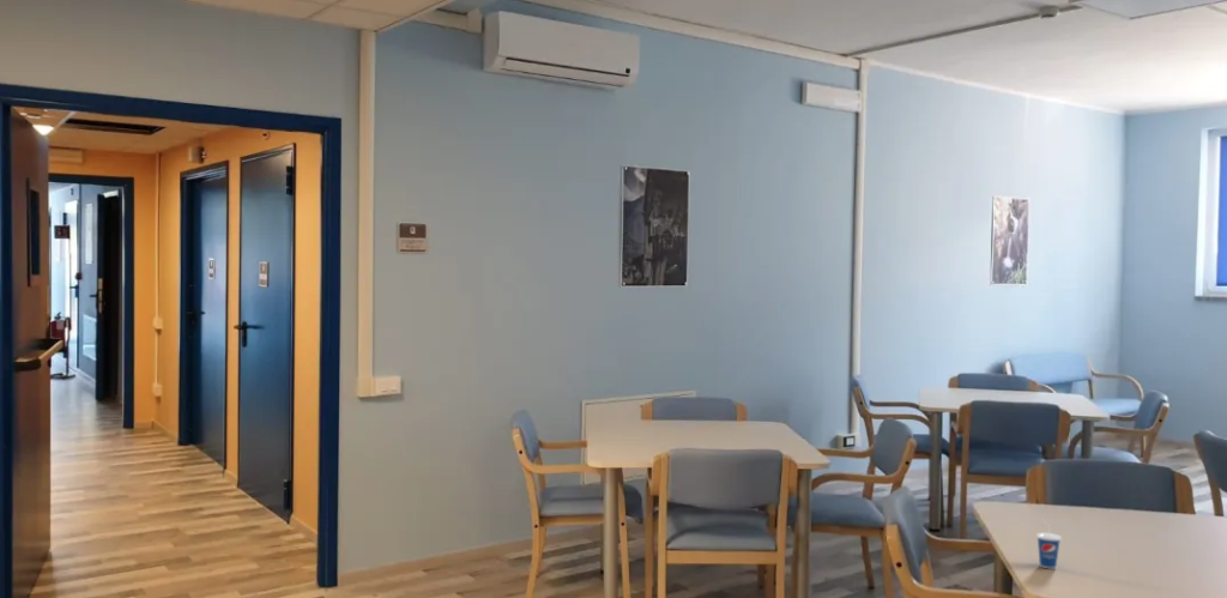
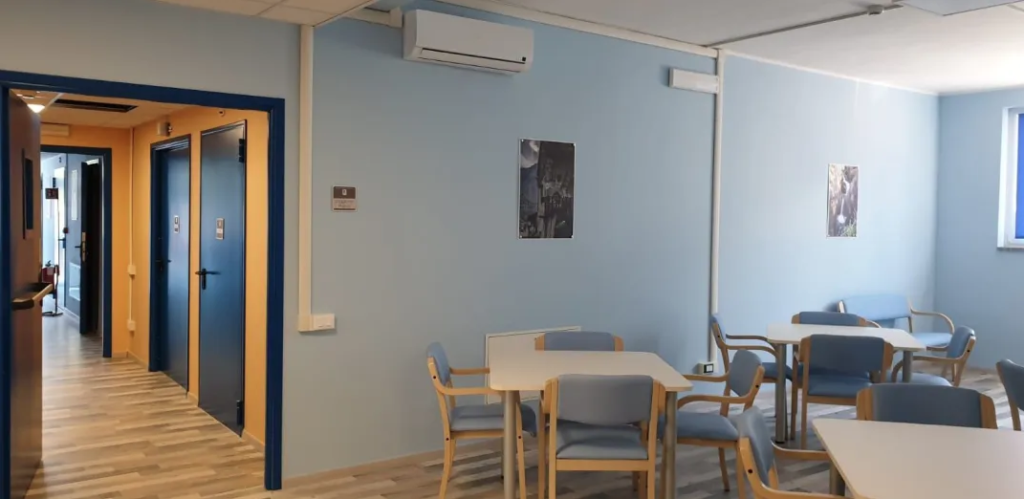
- cup [1035,517,1063,569]
